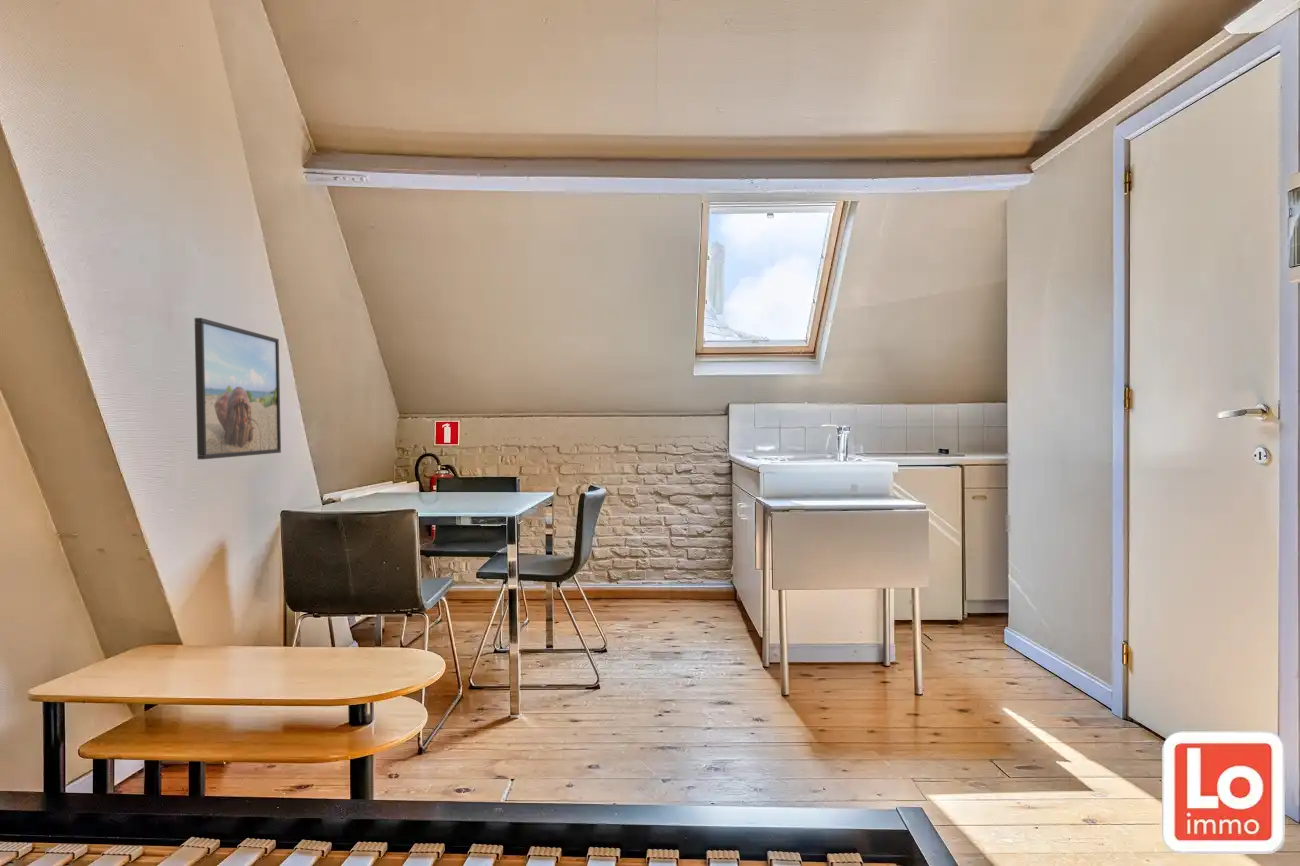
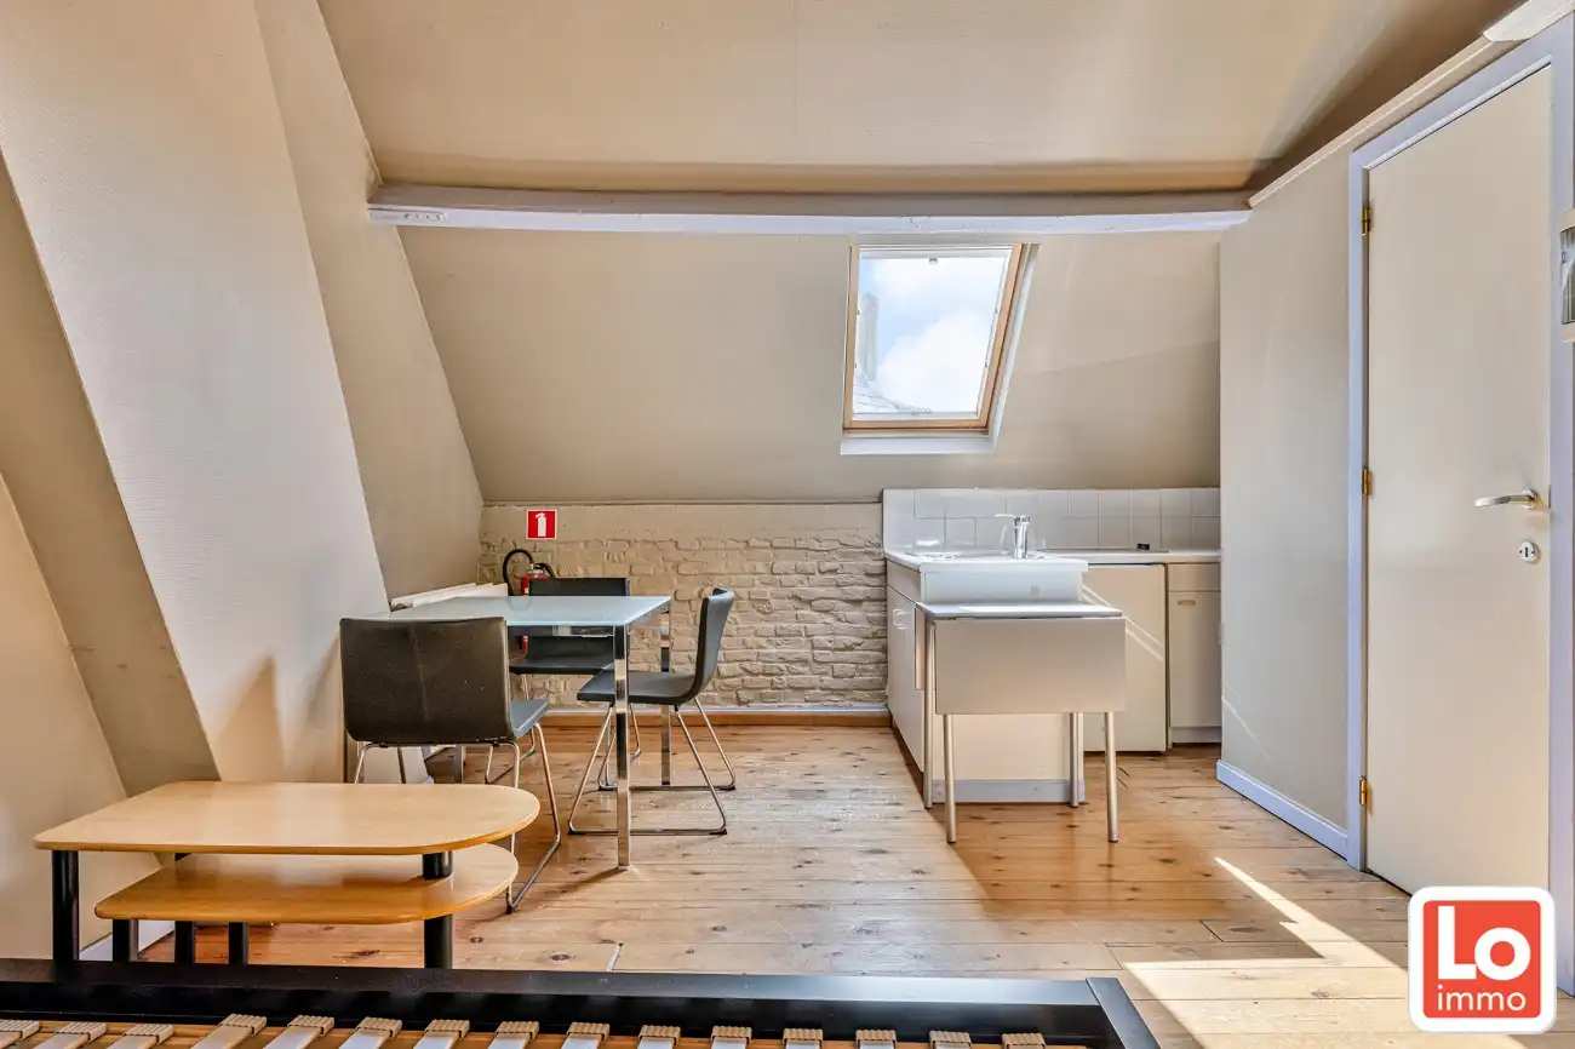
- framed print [193,317,282,460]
